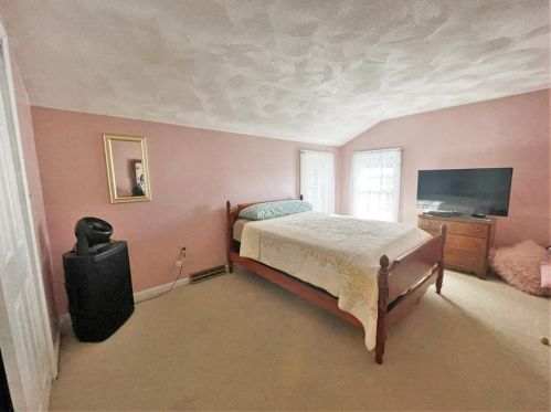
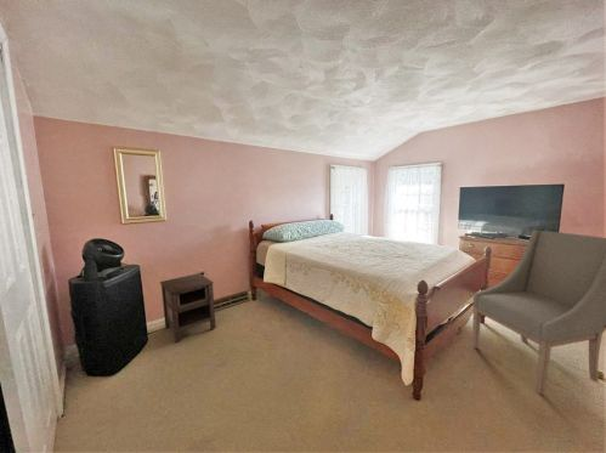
+ chair [471,230,606,396]
+ nightstand [159,272,217,344]
